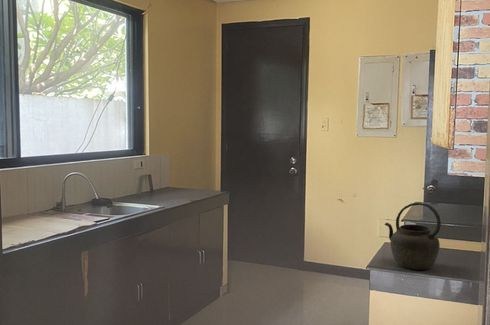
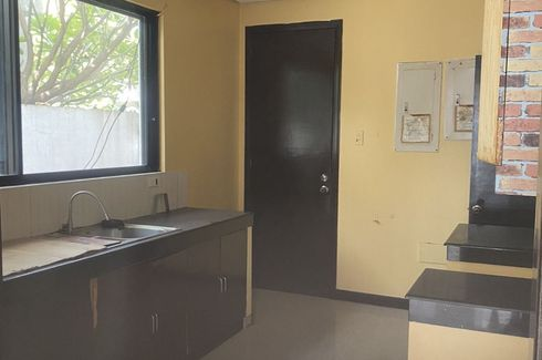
- kettle [383,202,442,271]
